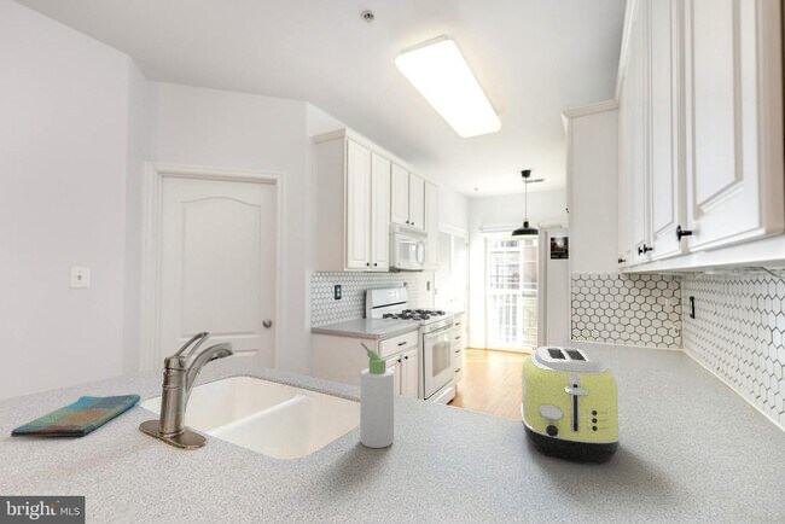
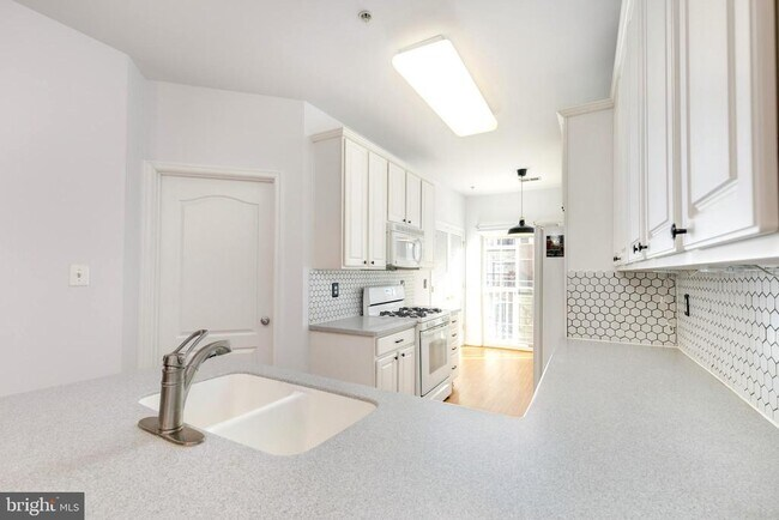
- dish towel [10,394,141,438]
- bottle [359,340,395,449]
- toaster [519,345,622,465]
